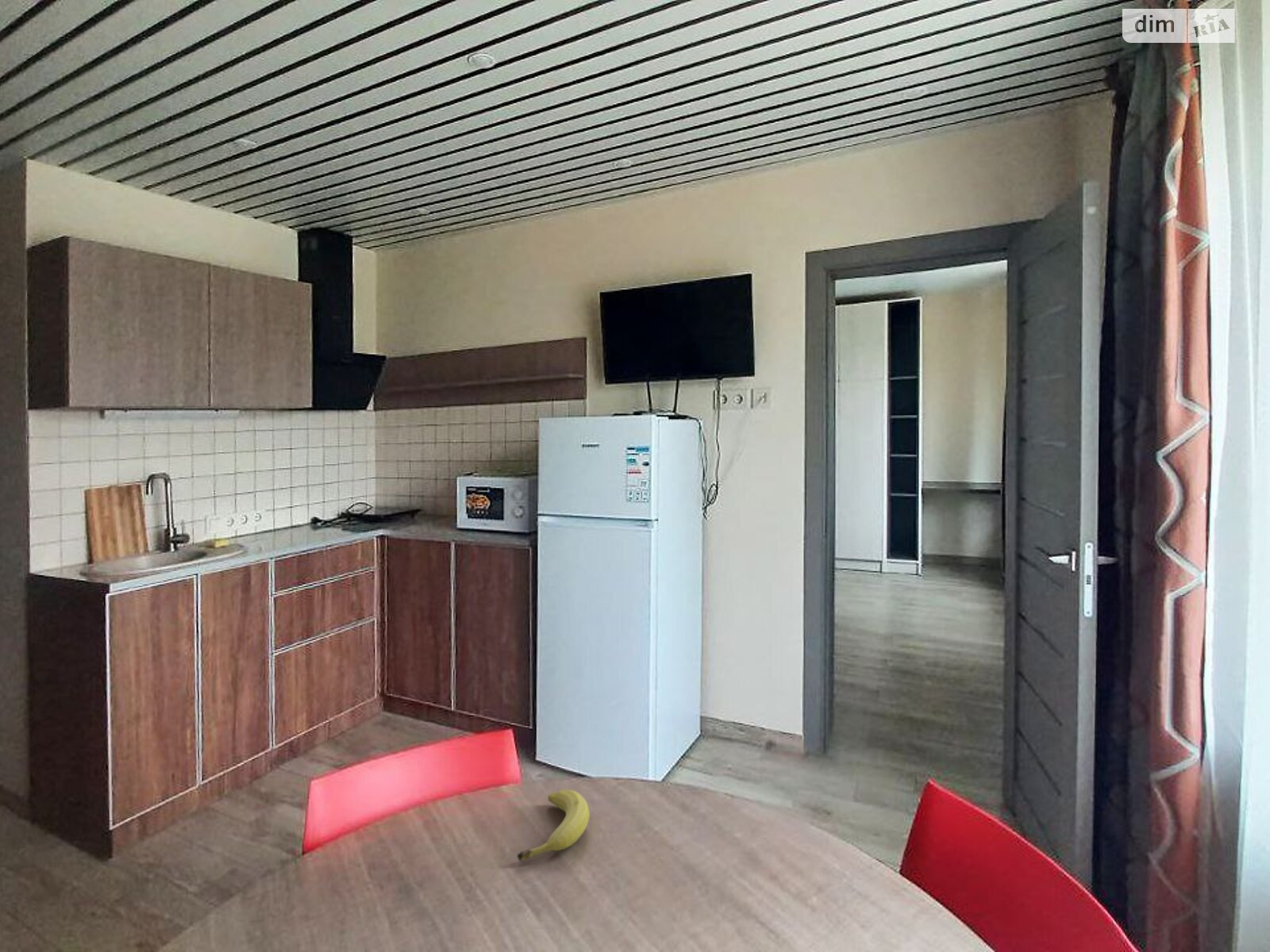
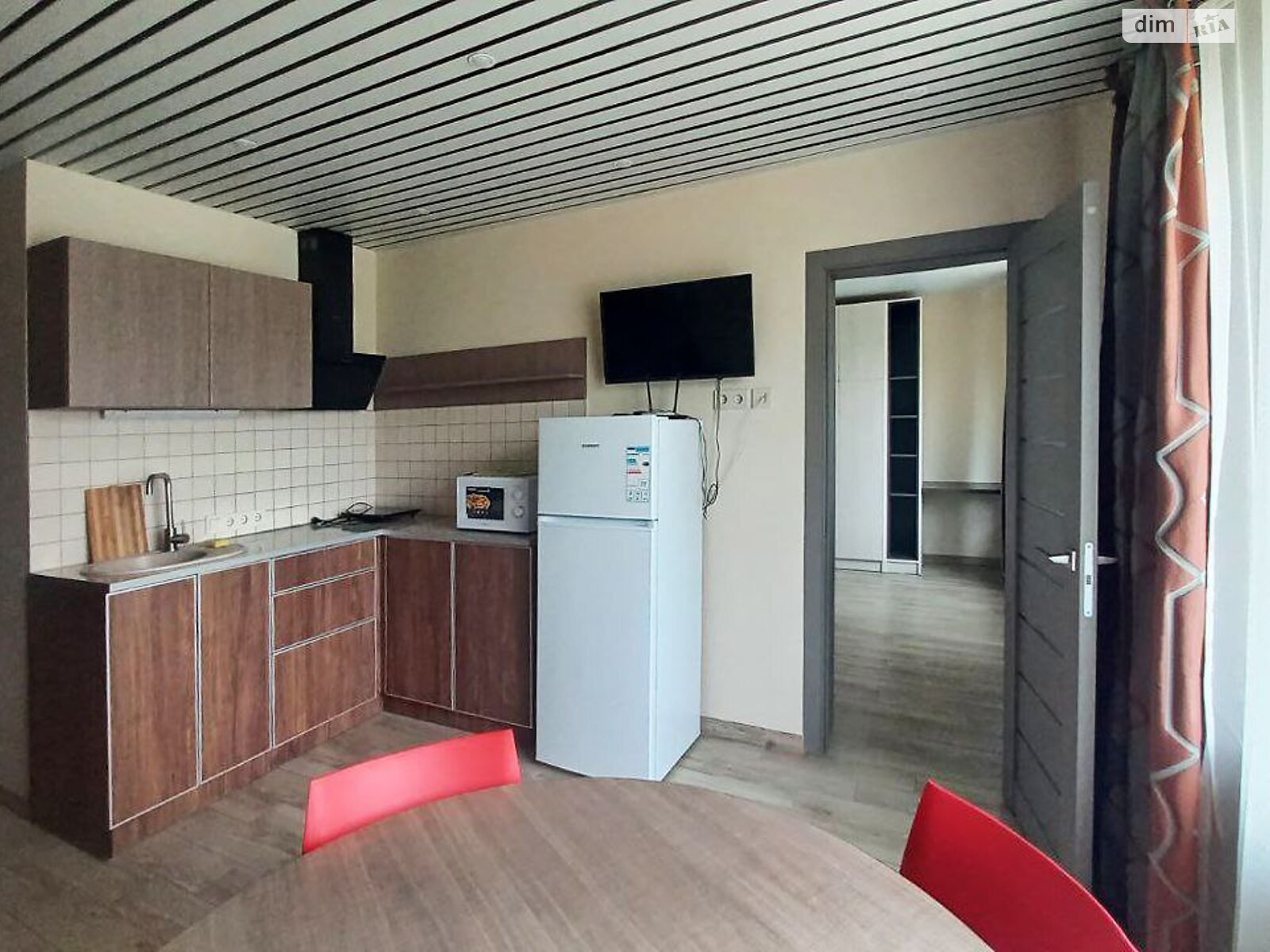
- fruit [517,789,591,862]
